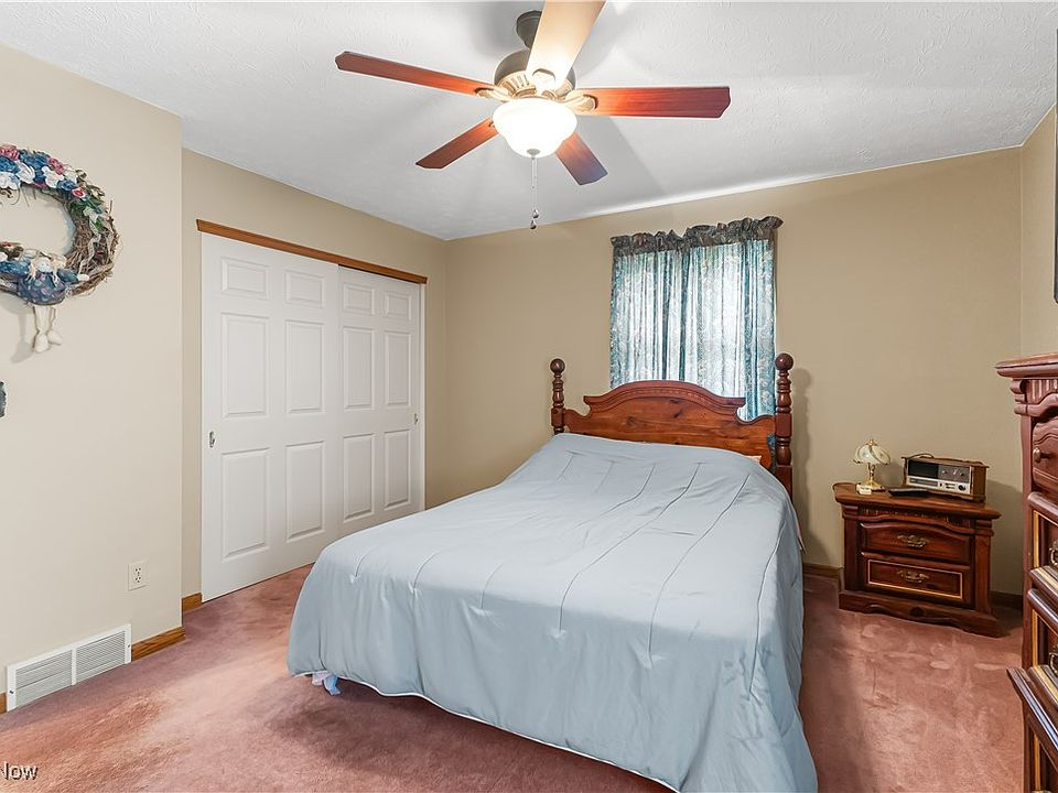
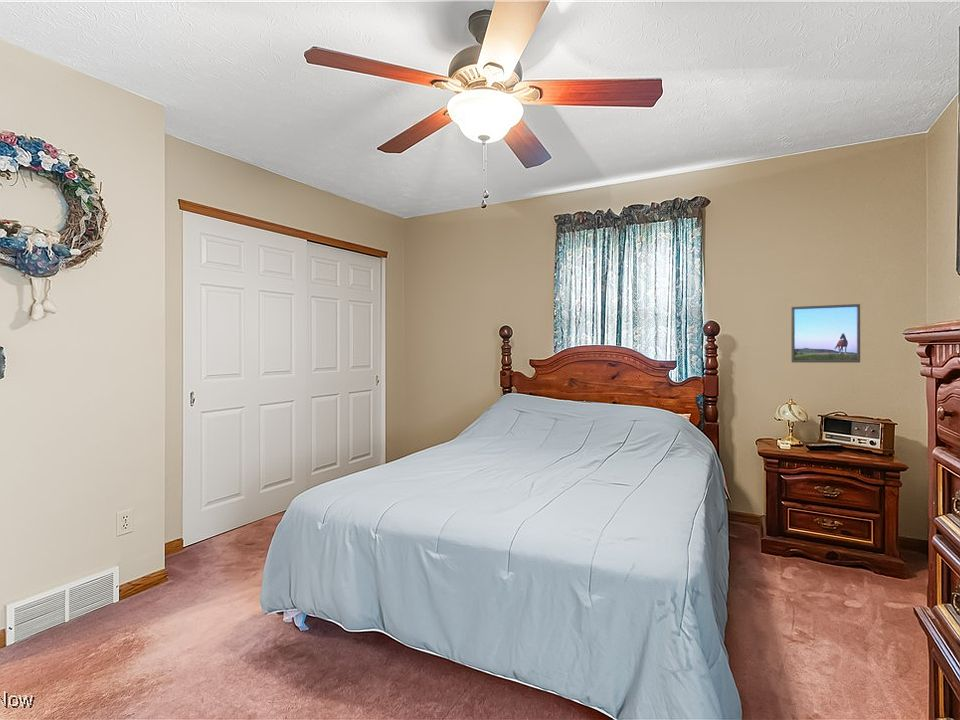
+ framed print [790,303,861,364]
